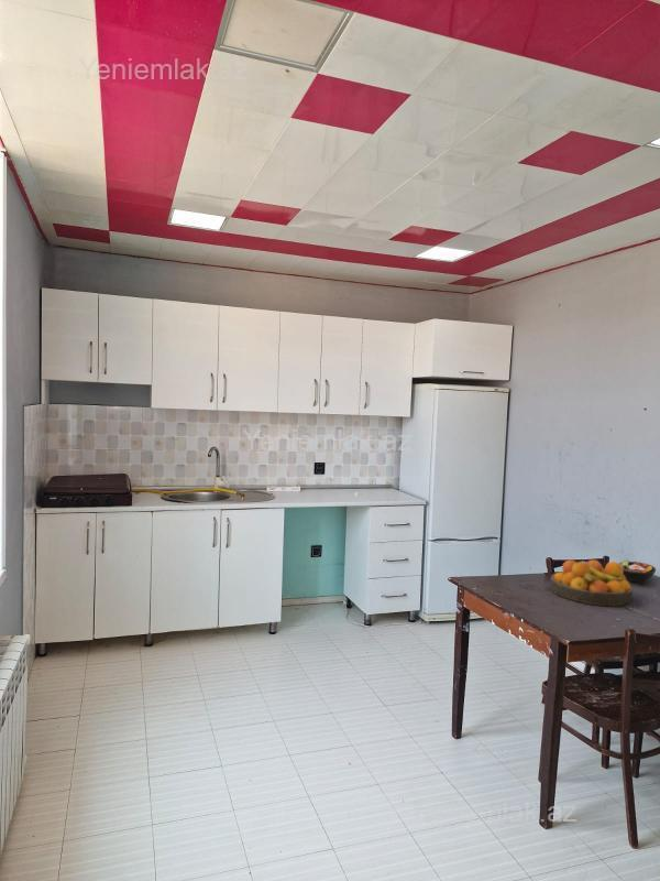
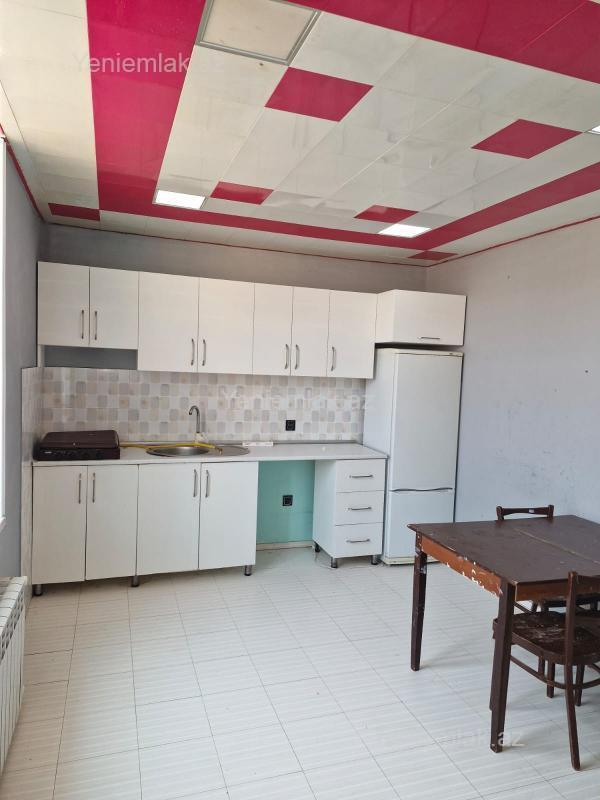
- fruit bowl [549,558,634,607]
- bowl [618,558,657,583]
